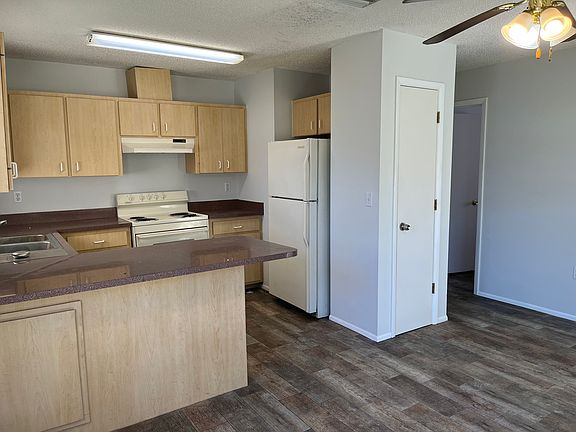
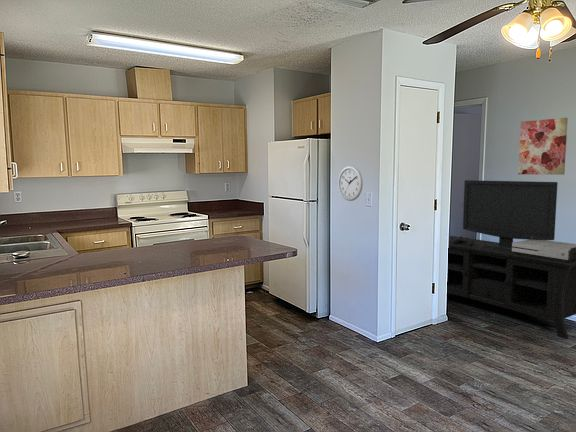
+ wall art [517,117,569,176]
+ wall clock [337,165,364,202]
+ media console [446,179,576,340]
